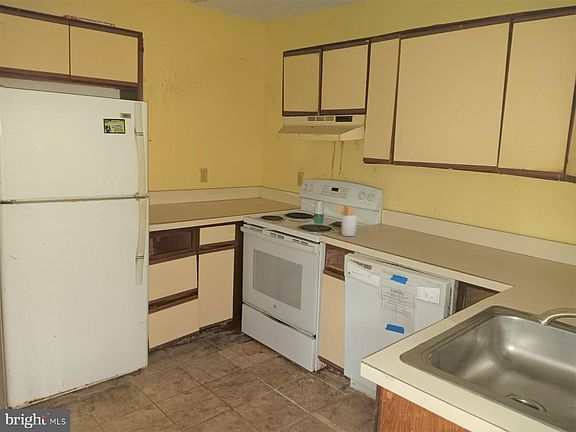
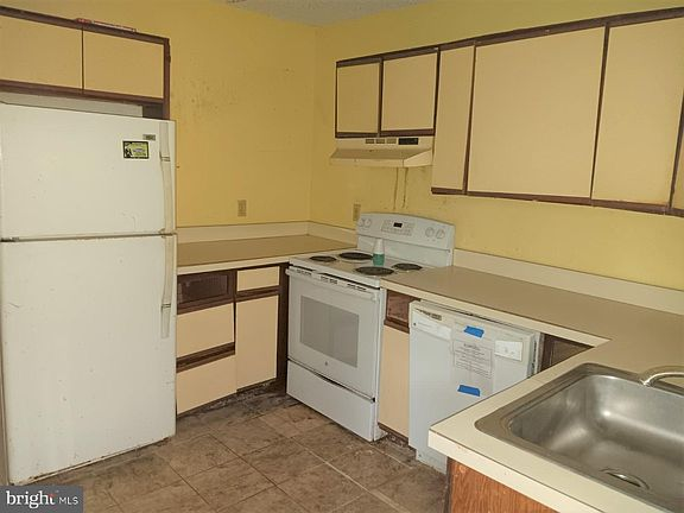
- utensil holder [333,204,359,237]
